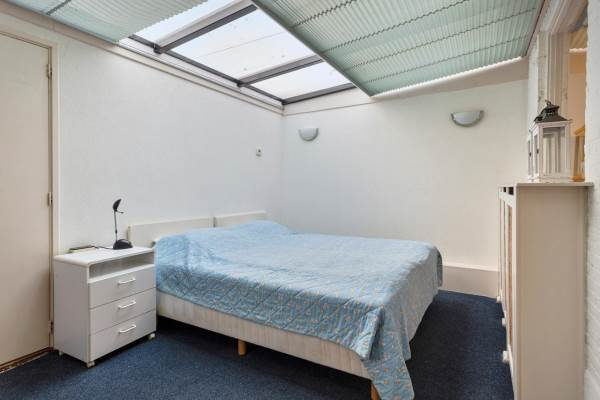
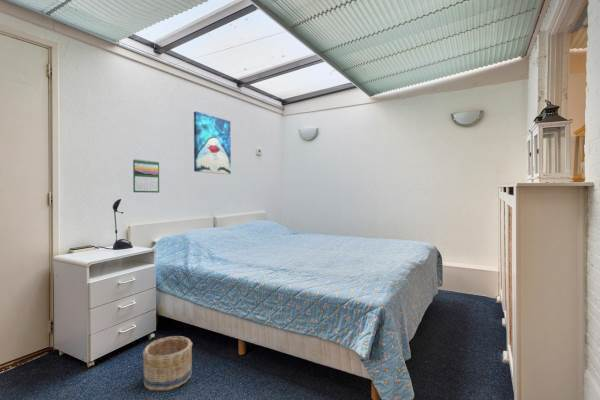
+ basket [142,335,193,391]
+ wall art [193,110,232,175]
+ calendar [132,158,160,194]
